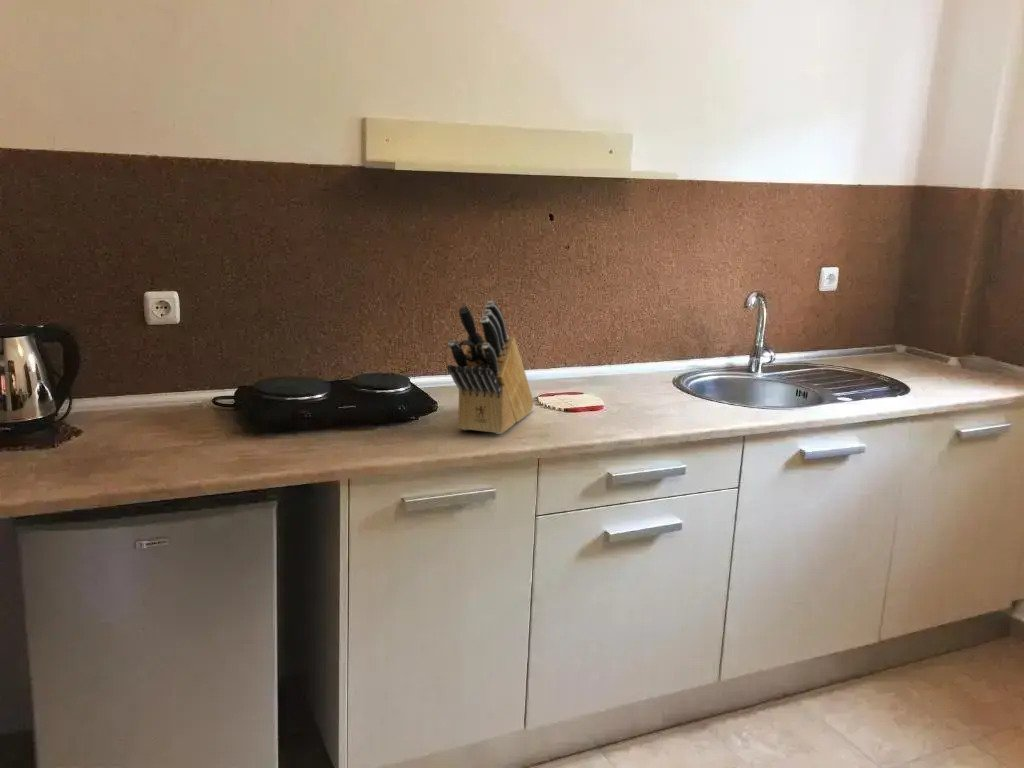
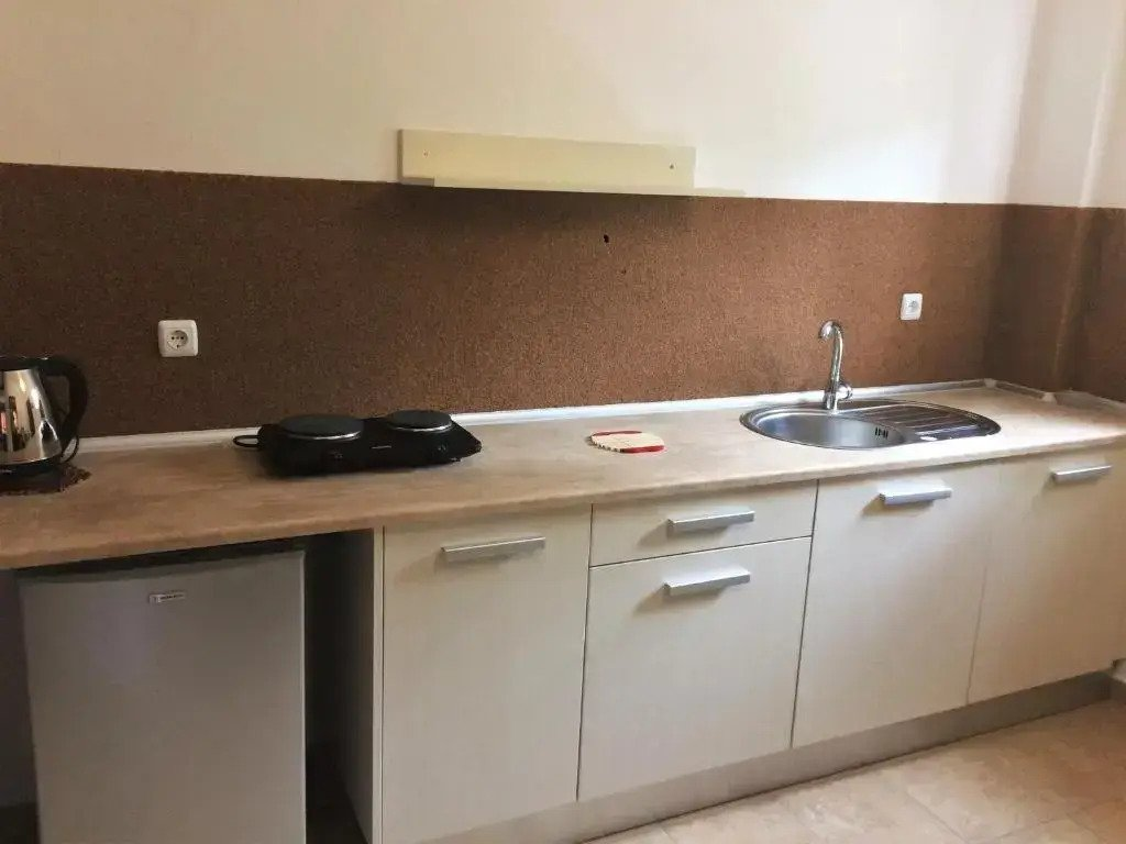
- knife block [446,300,535,435]
